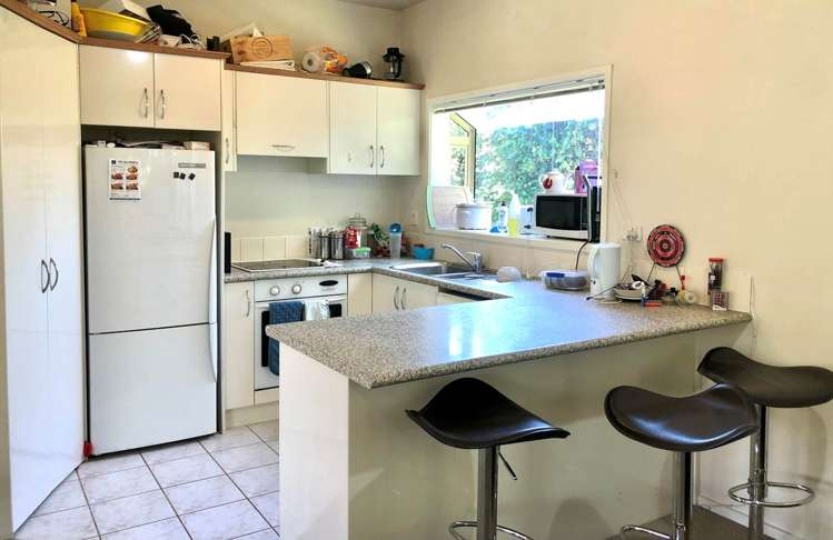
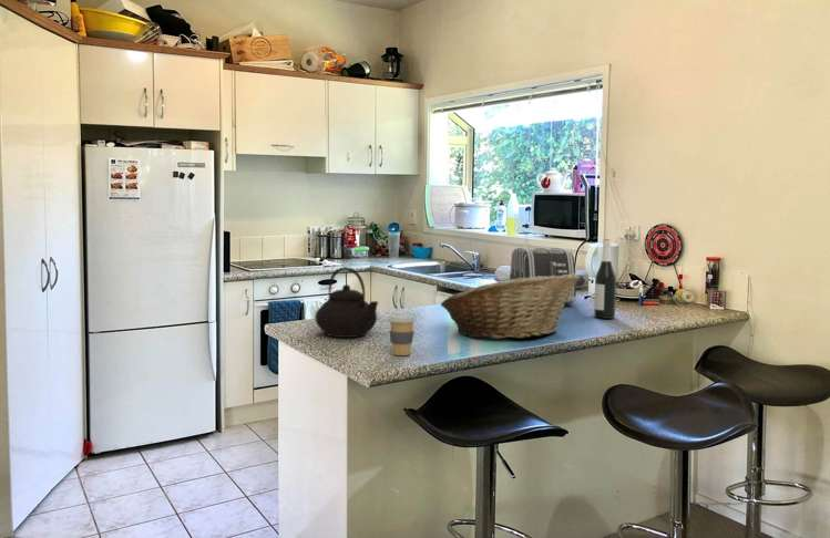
+ fruit basket [440,273,581,340]
+ coffee cup [387,313,417,356]
+ wine bottle [593,238,617,320]
+ teapot [314,266,379,339]
+ toaster [509,246,577,304]
